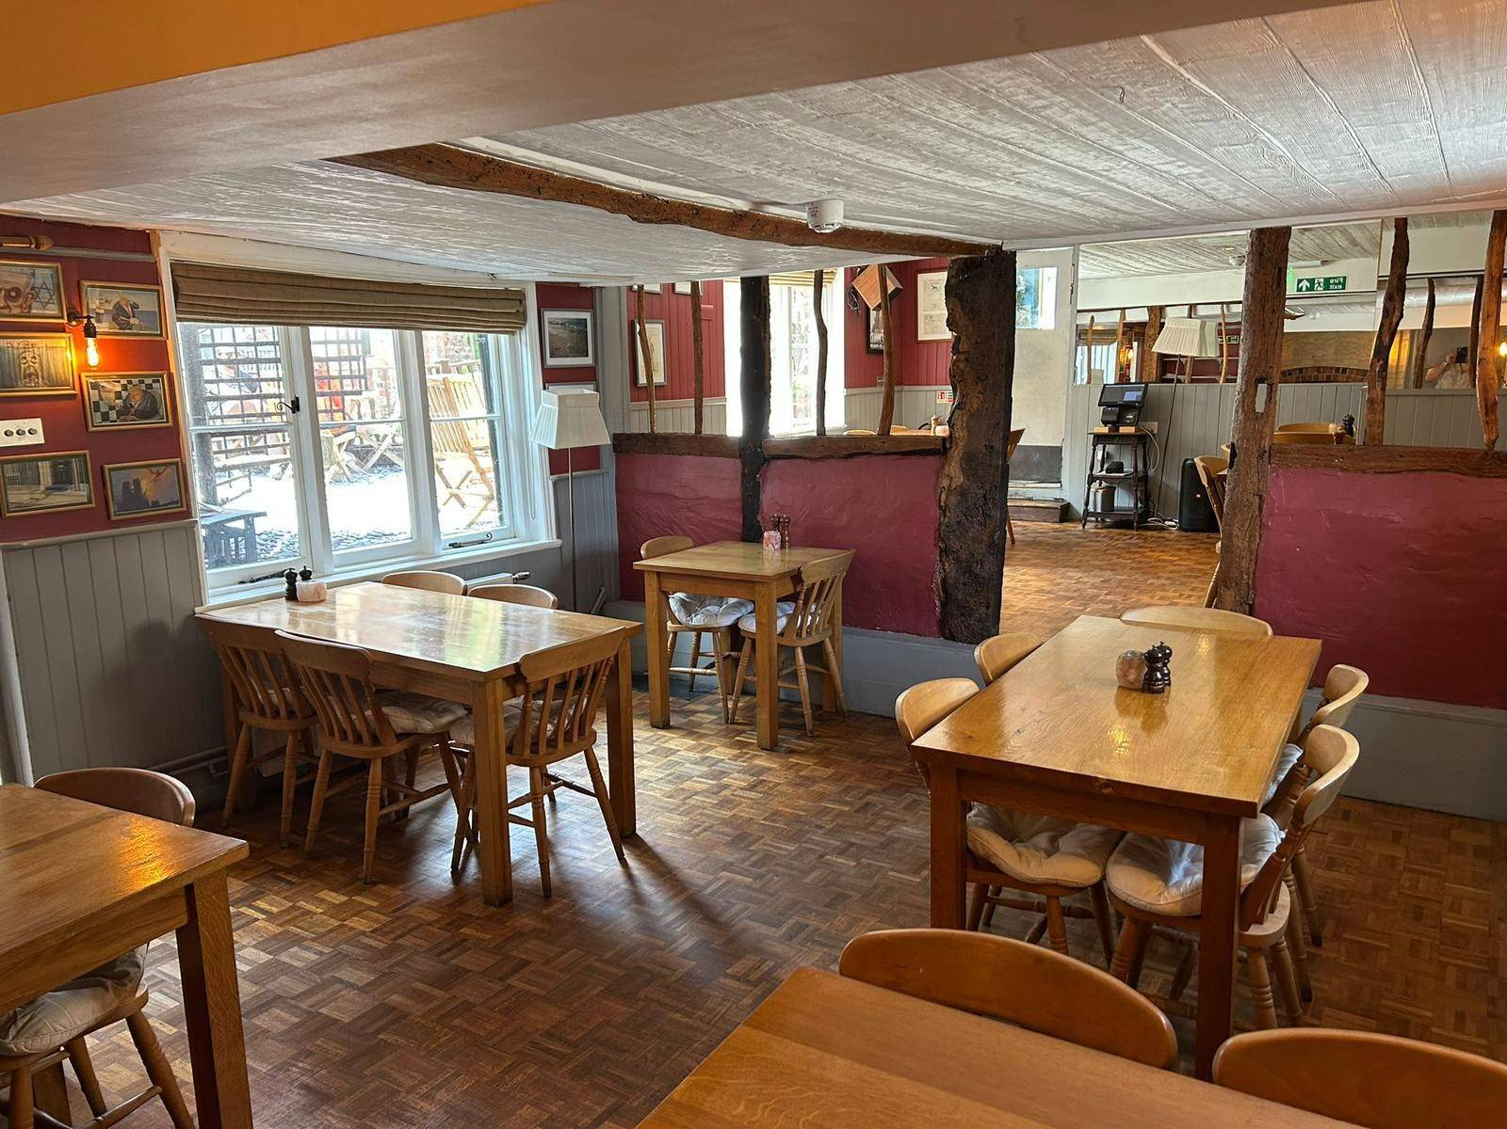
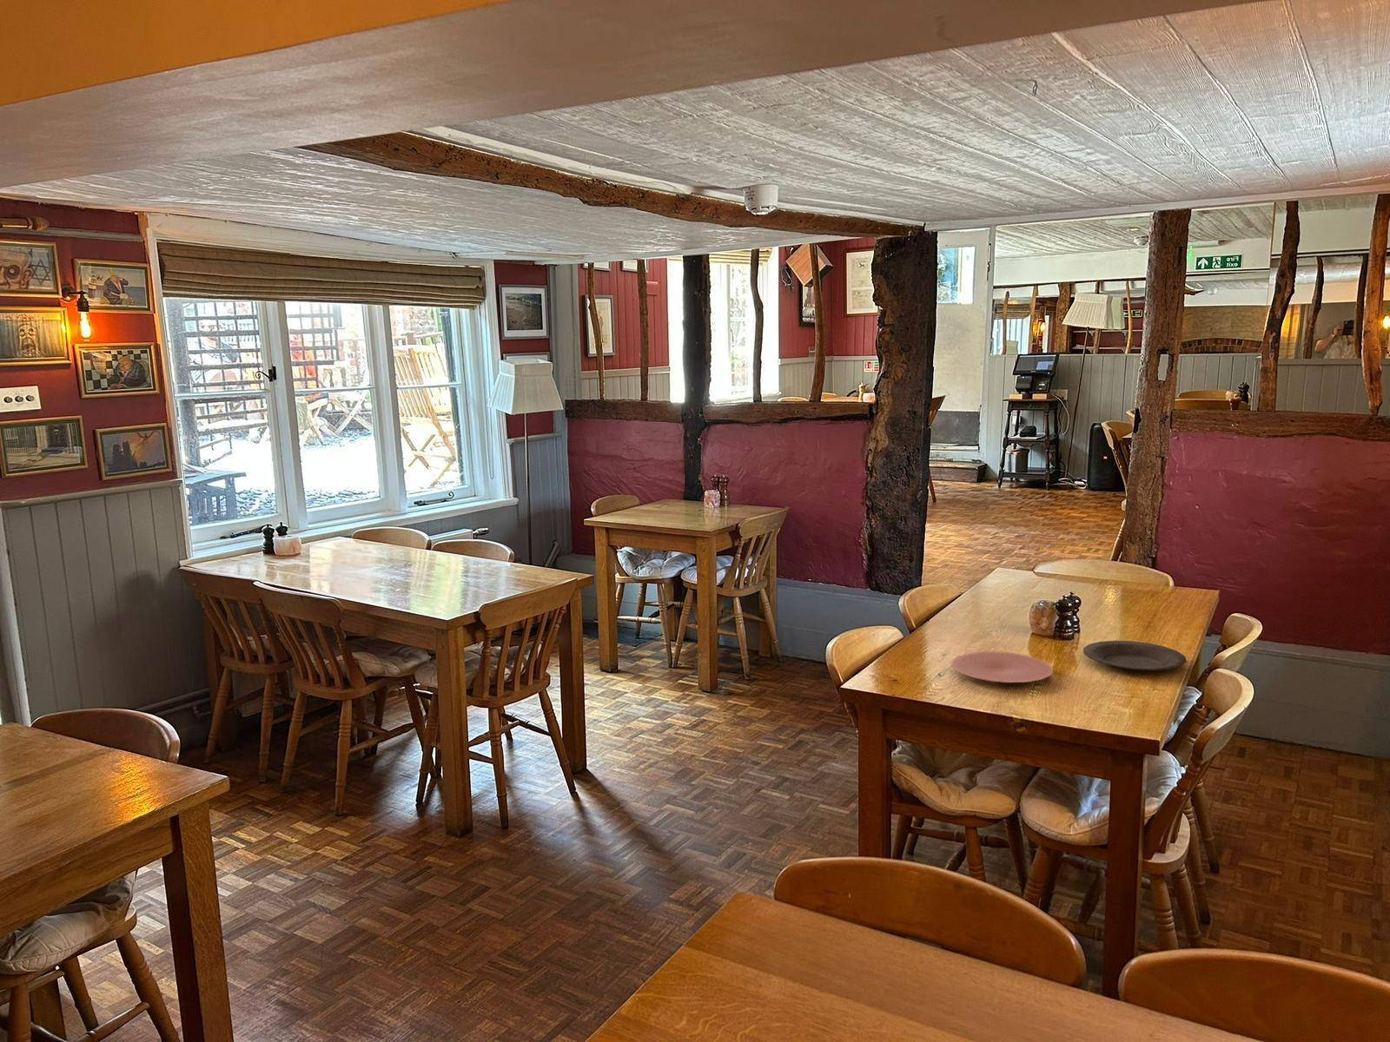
+ plate [950,650,1054,683]
+ plate [1082,640,1188,673]
